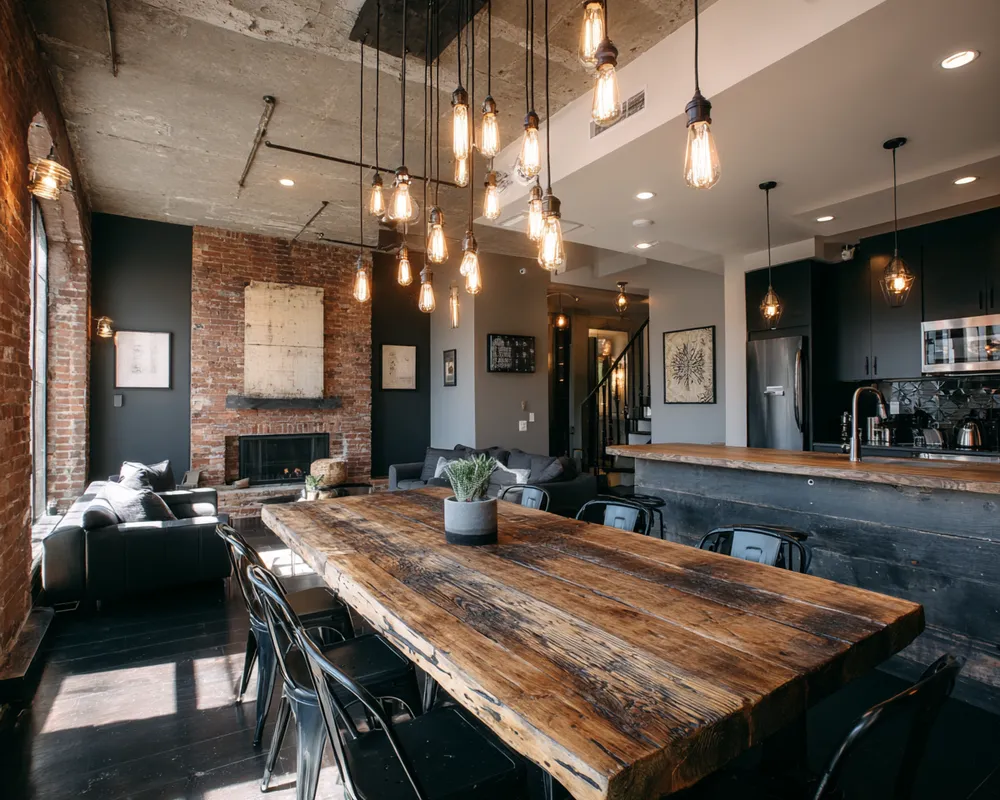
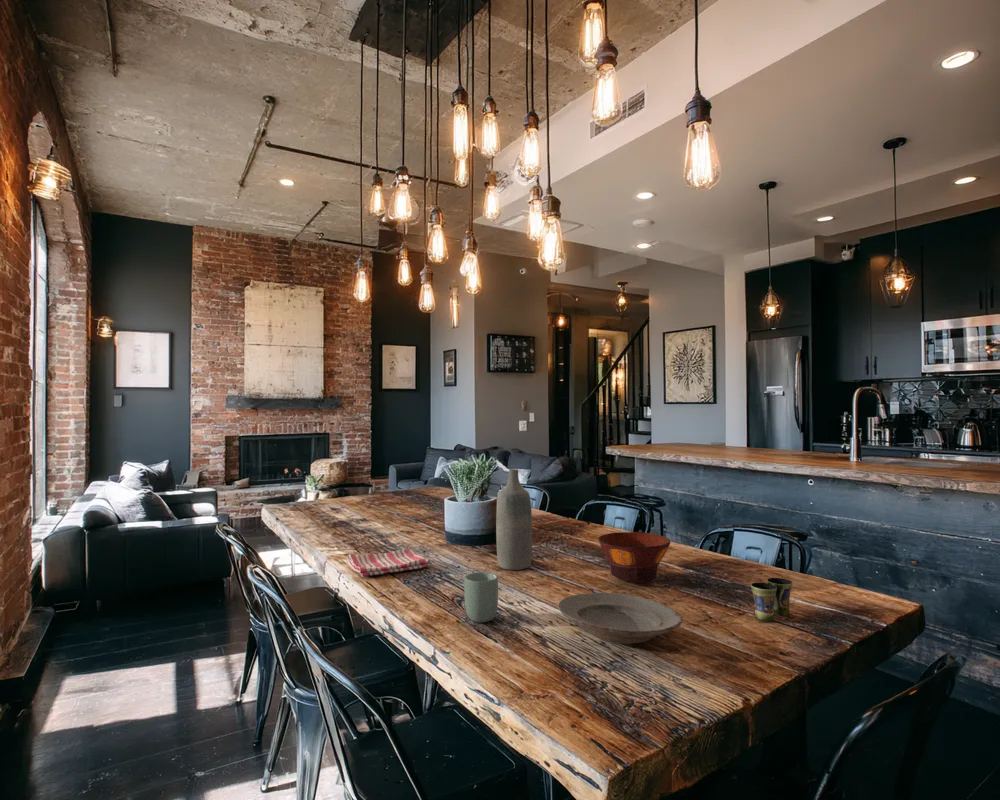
+ plate [557,592,684,645]
+ bottle [495,468,533,571]
+ cup [463,571,499,624]
+ cup [750,577,794,623]
+ dish towel [346,549,433,578]
+ bowl [597,531,671,584]
